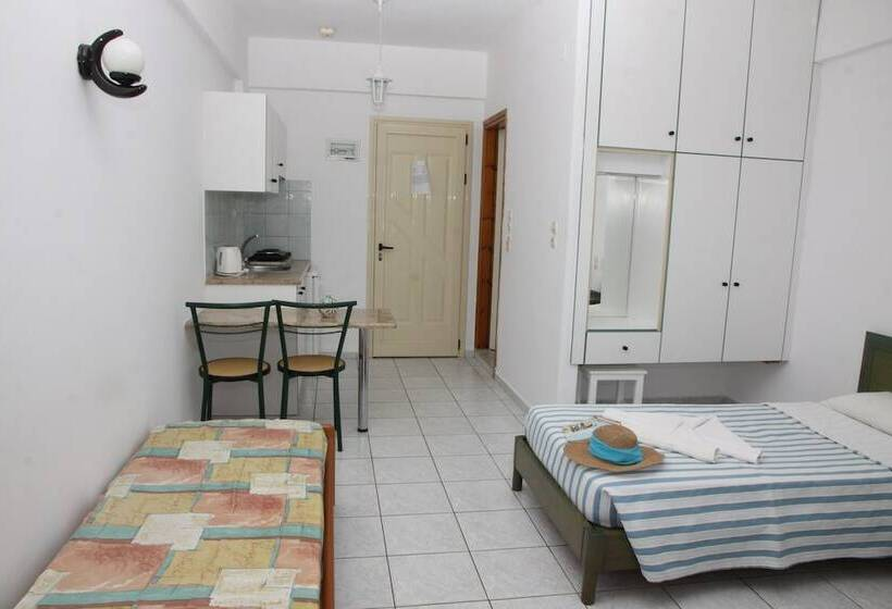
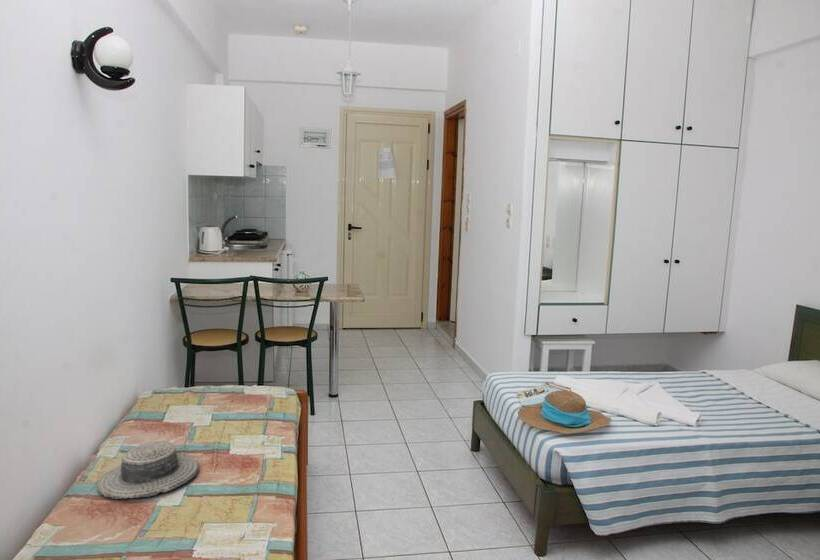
+ boater hat [97,440,199,500]
